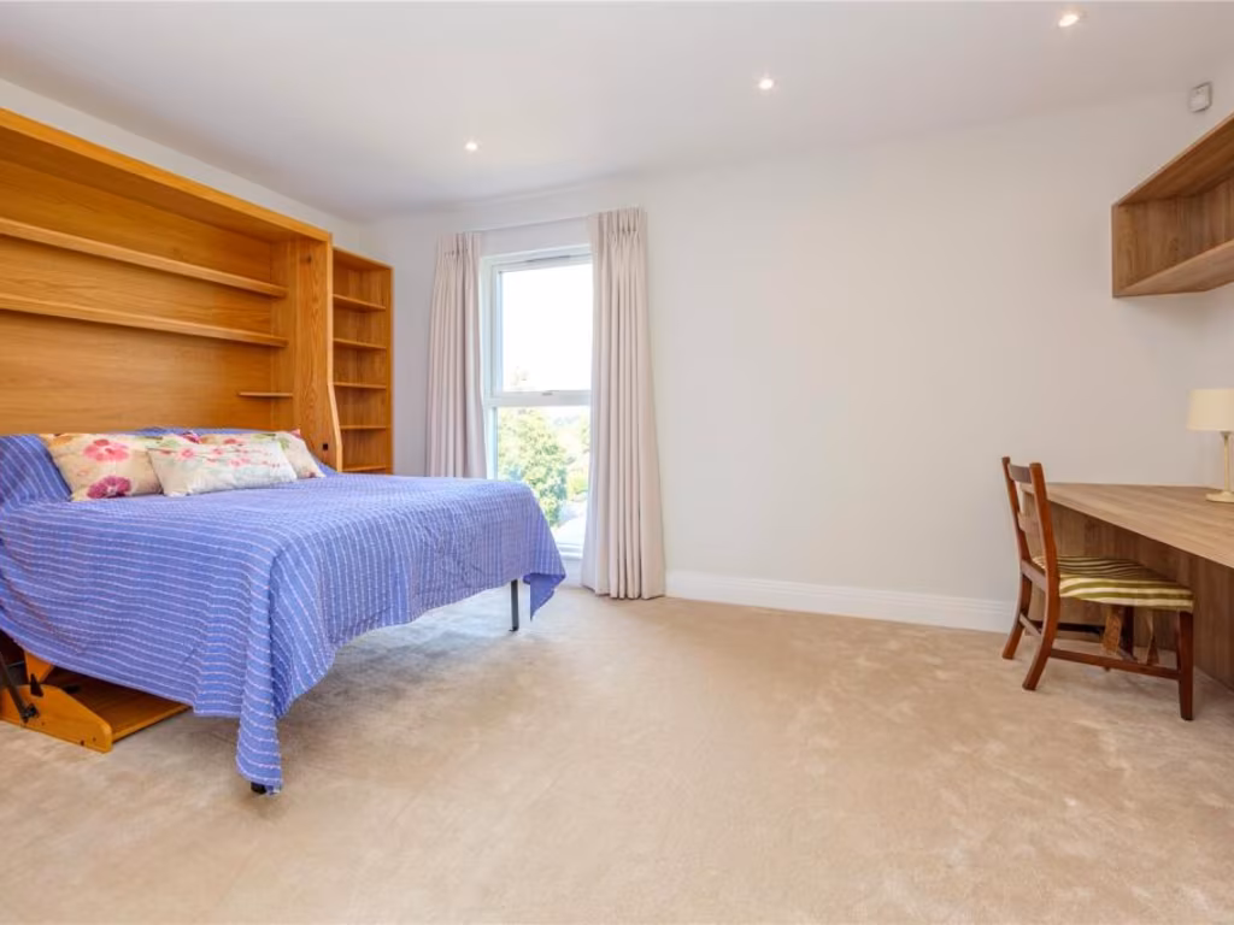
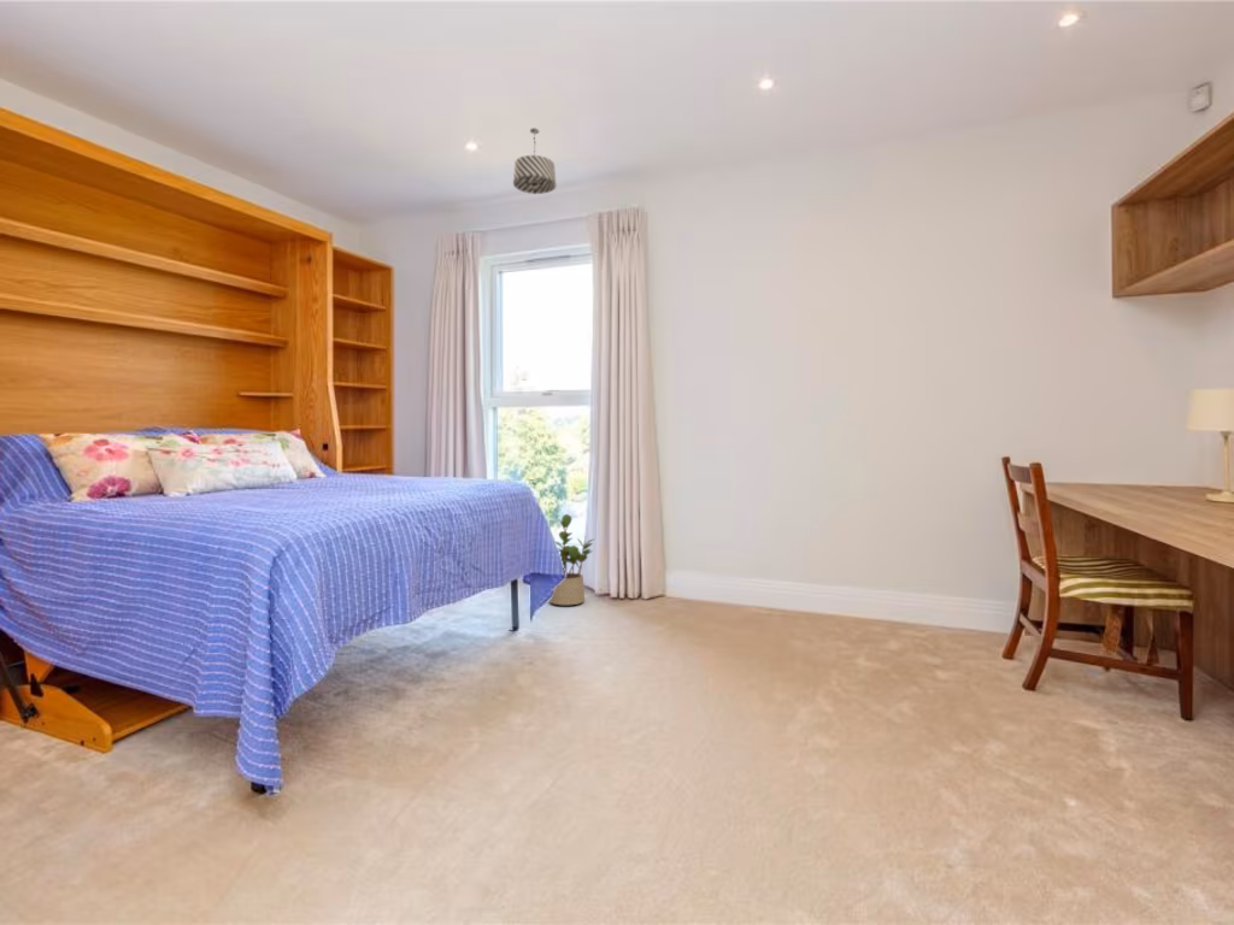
+ pendant light [512,128,557,195]
+ potted plant [548,513,594,606]
